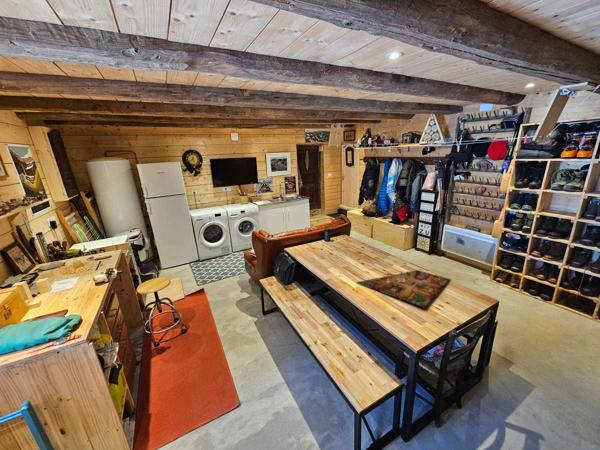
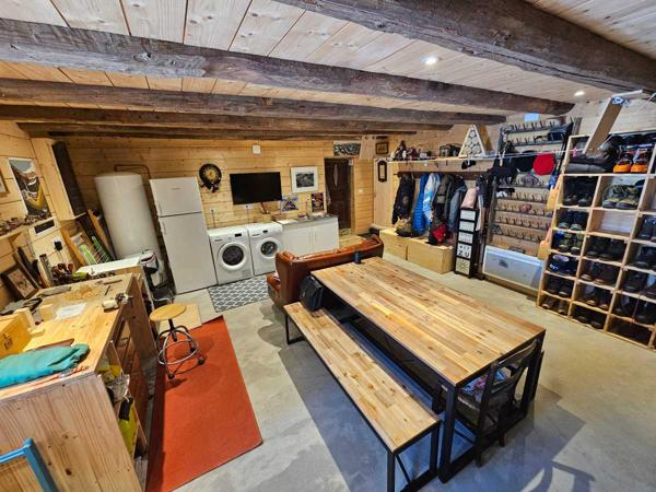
- gameboard [356,265,452,310]
